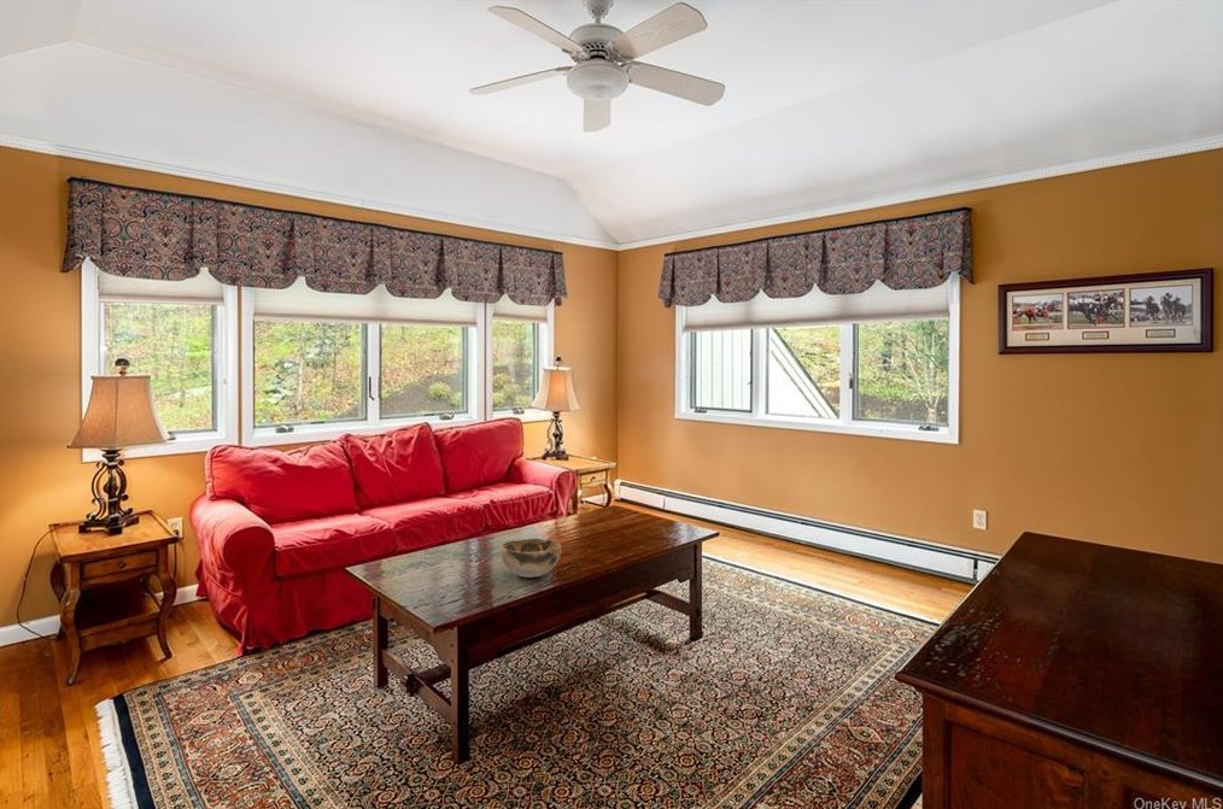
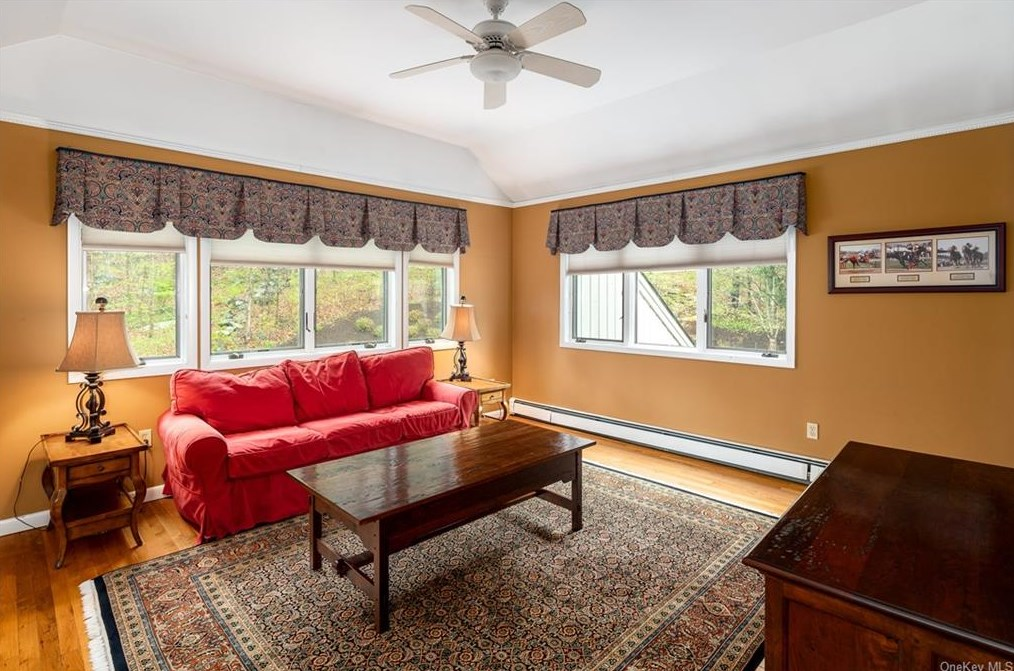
- decorative bowl [499,538,562,579]
